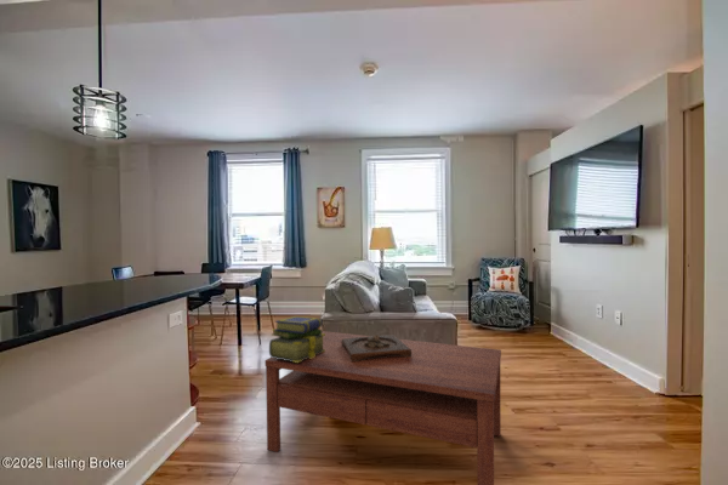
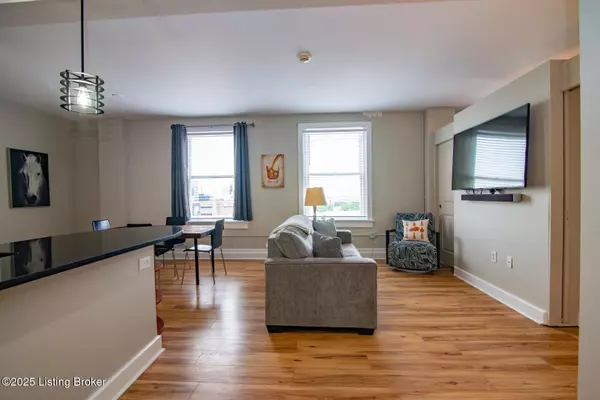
- coffee table [263,330,502,485]
- stack of books [268,315,325,363]
- wooden tray [342,333,411,361]
